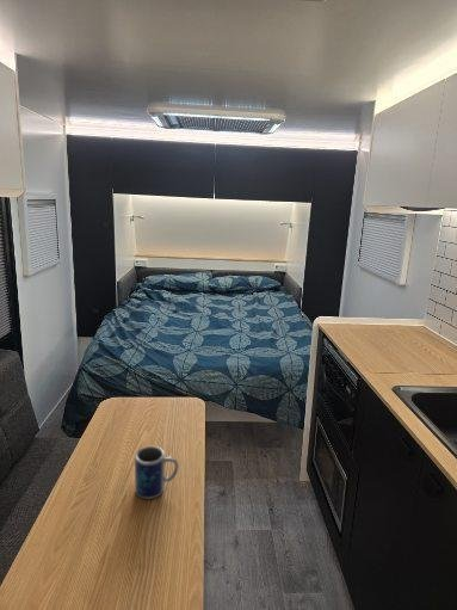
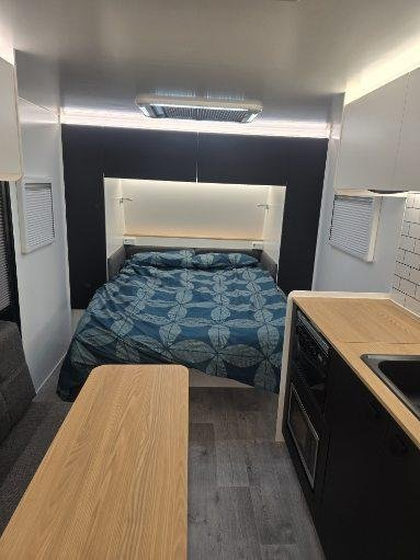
- mug [134,445,180,500]
